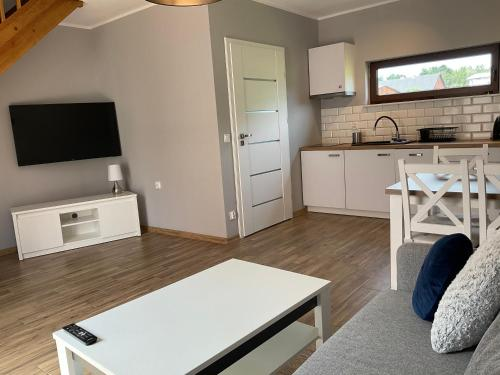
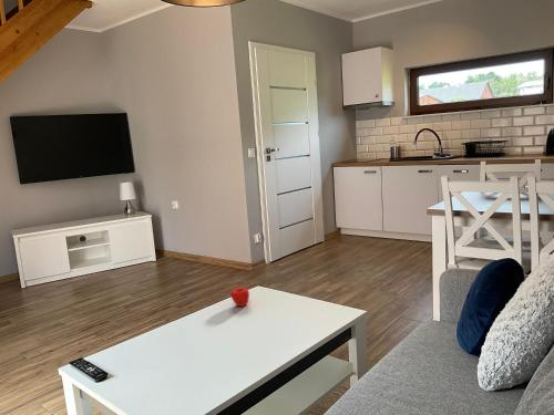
+ apple [229,287,250,308]
